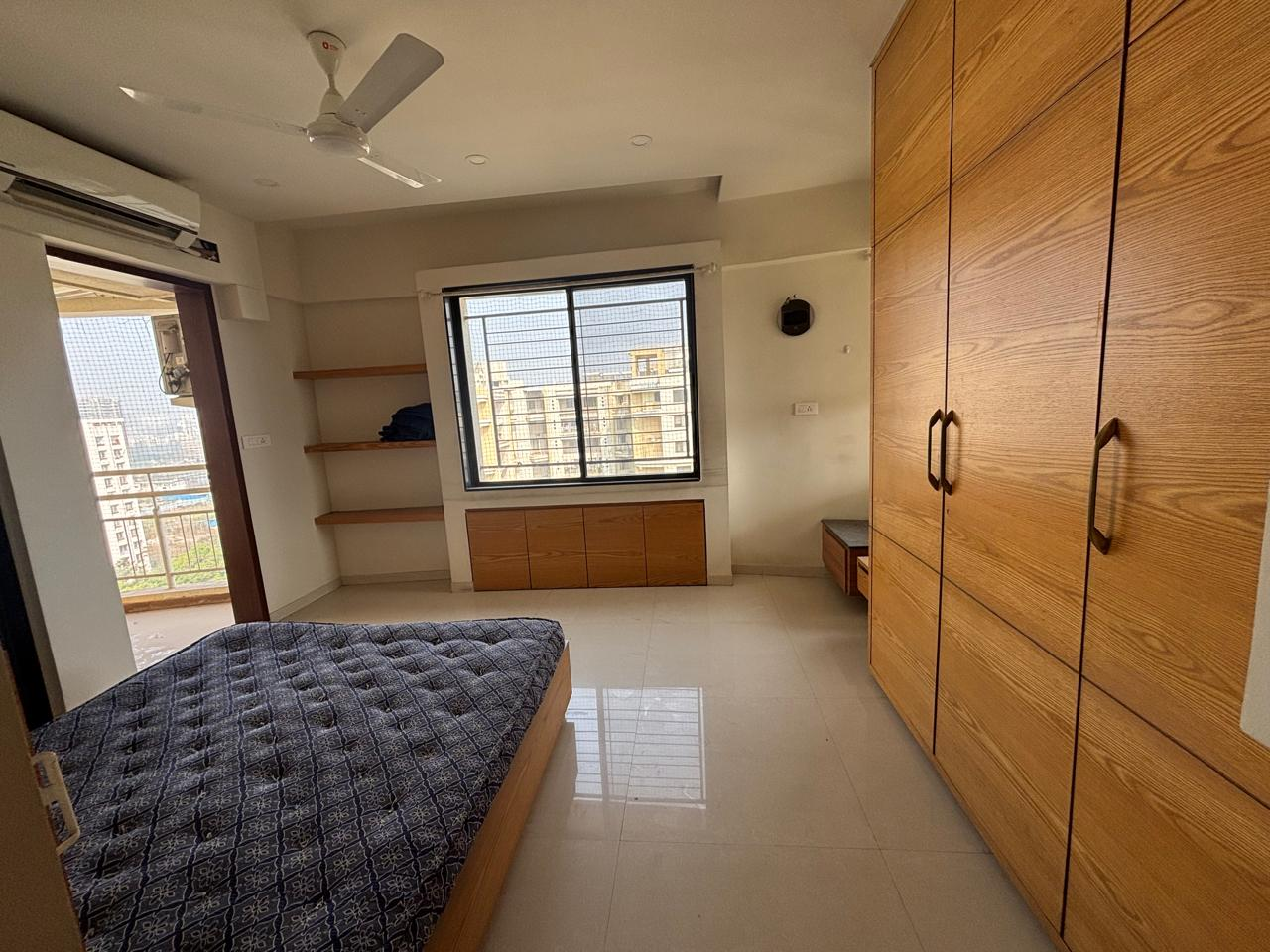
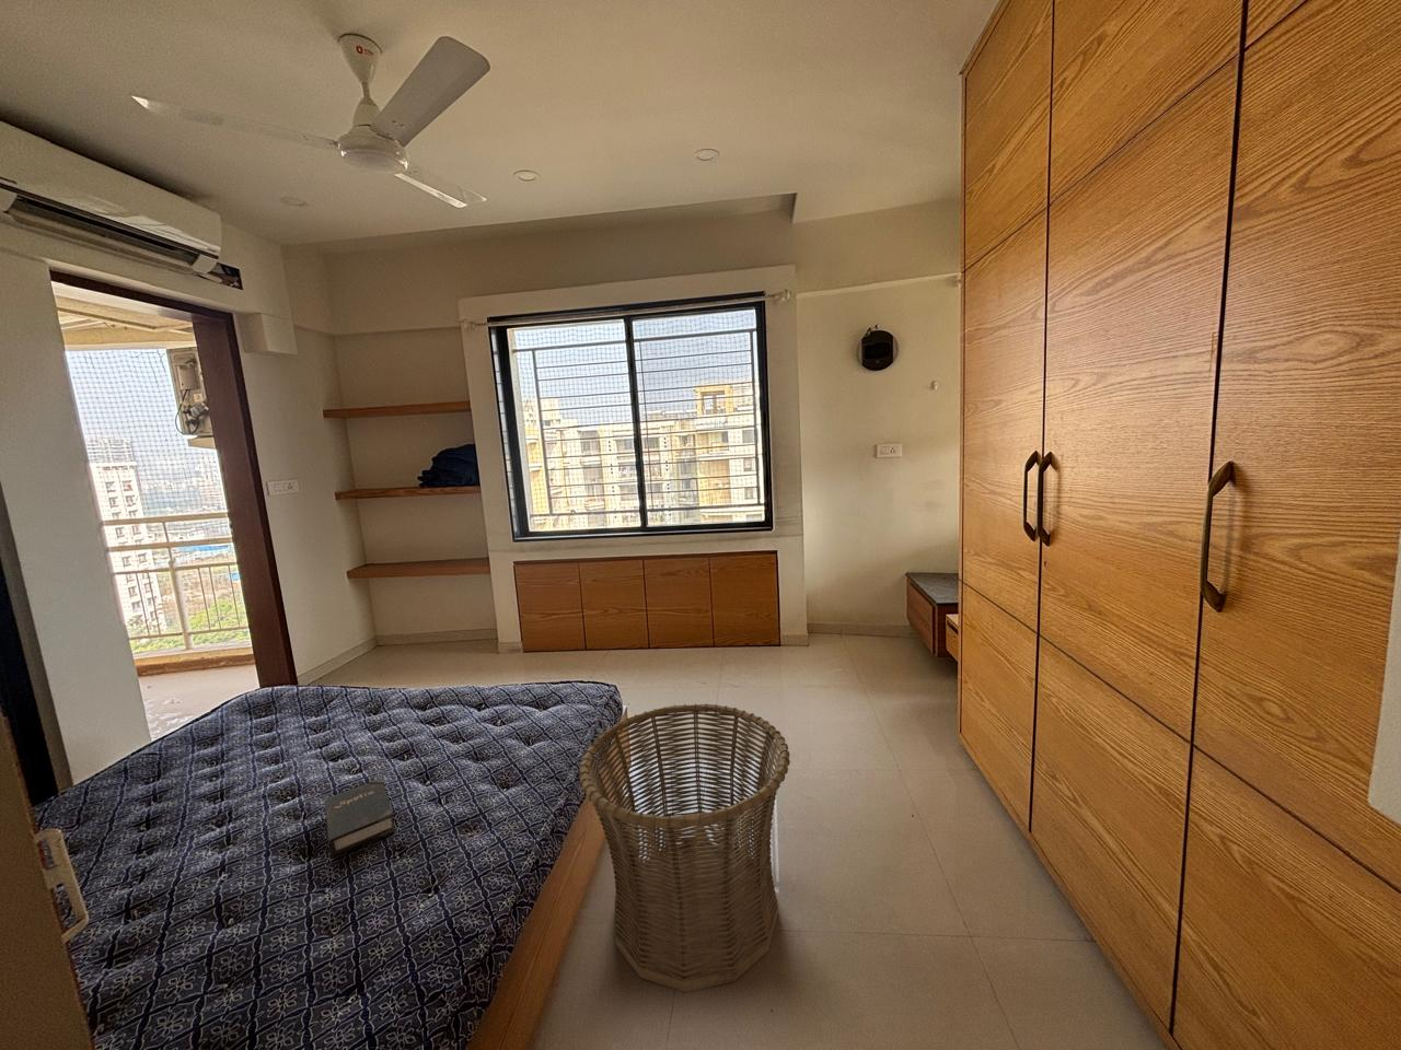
+ hardback book [324,776,396,857]
+ basket [578,703,791,993]
